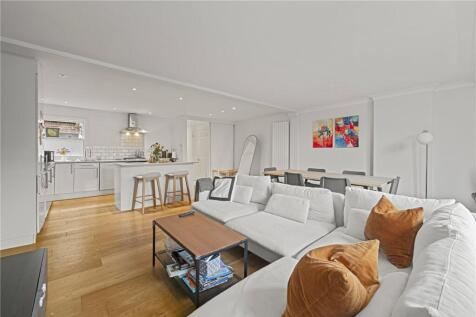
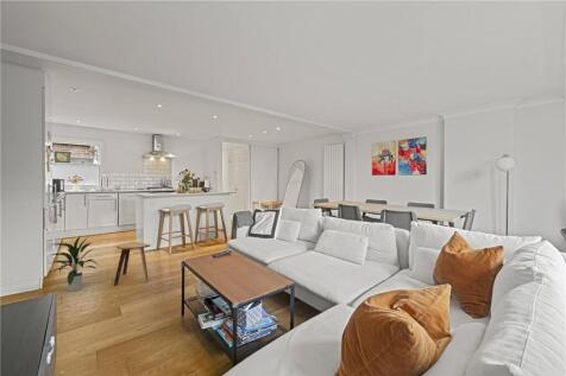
+ indoor plant [48,235,99,293]
+ stool [113,241,151,286]
